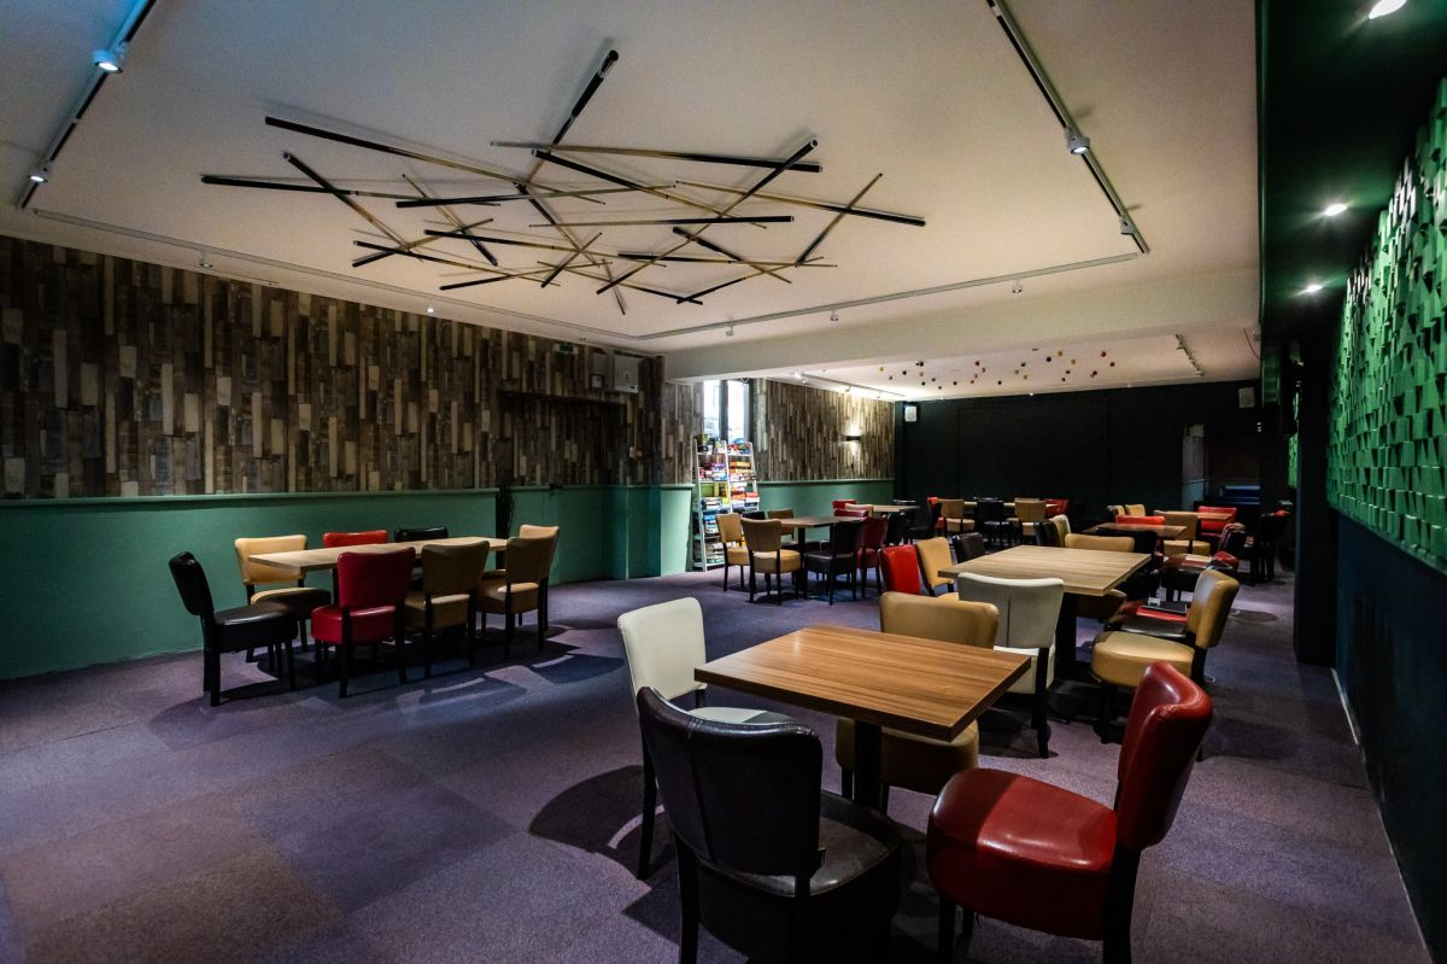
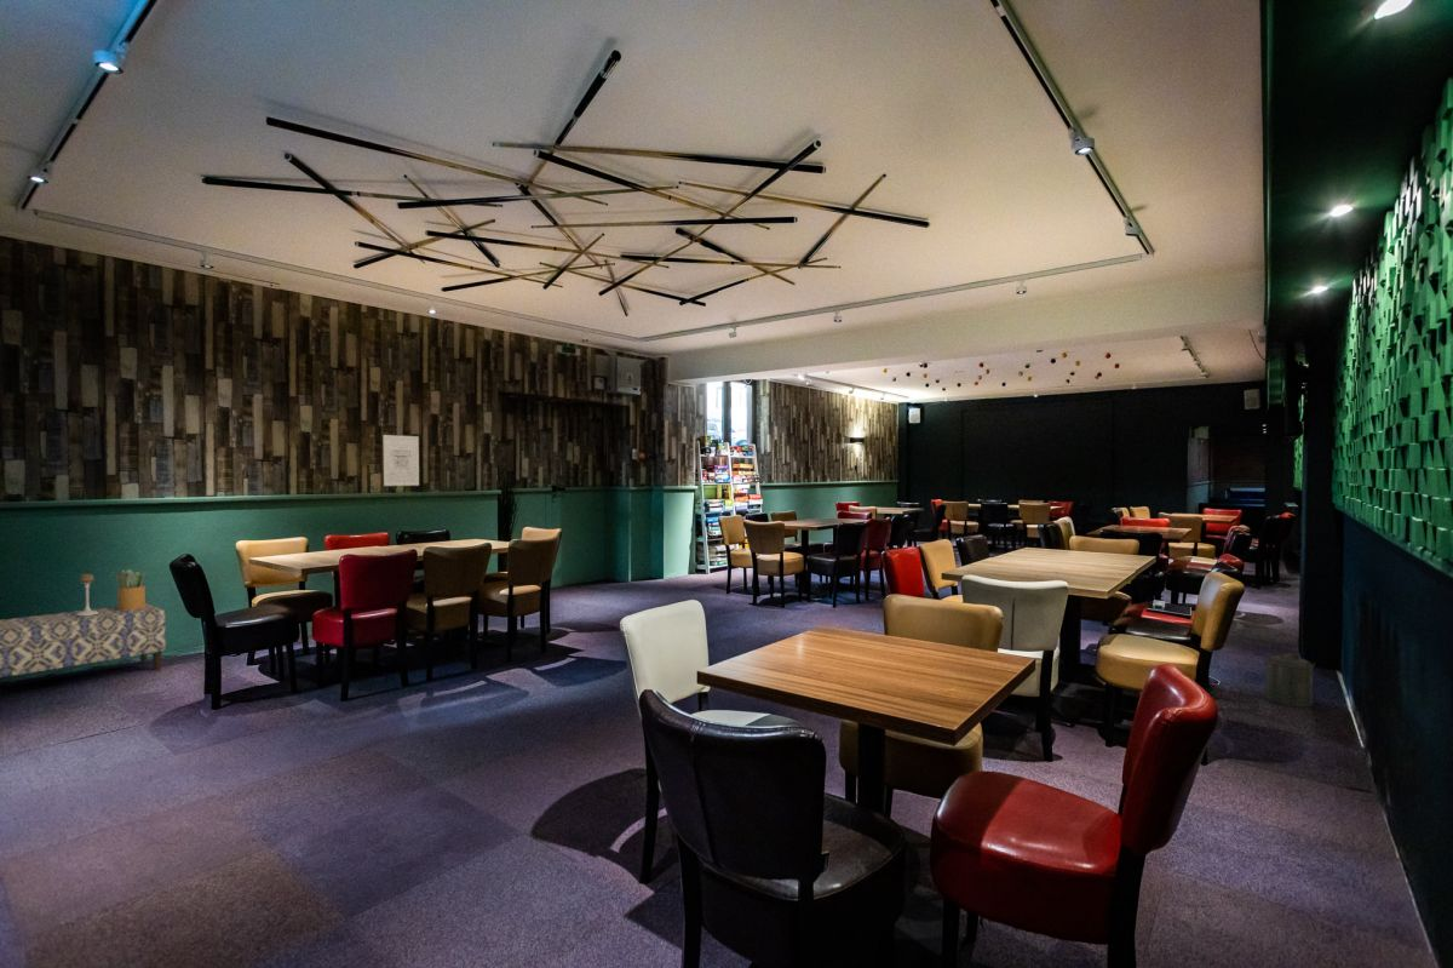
+ canister [1262,652,1316,708]
+ potted plant [115,568,147,611]
+ wall art [381,434,420,487]
+ bench [0,602,167,678]
+ candle holder [76,573,98,615]
